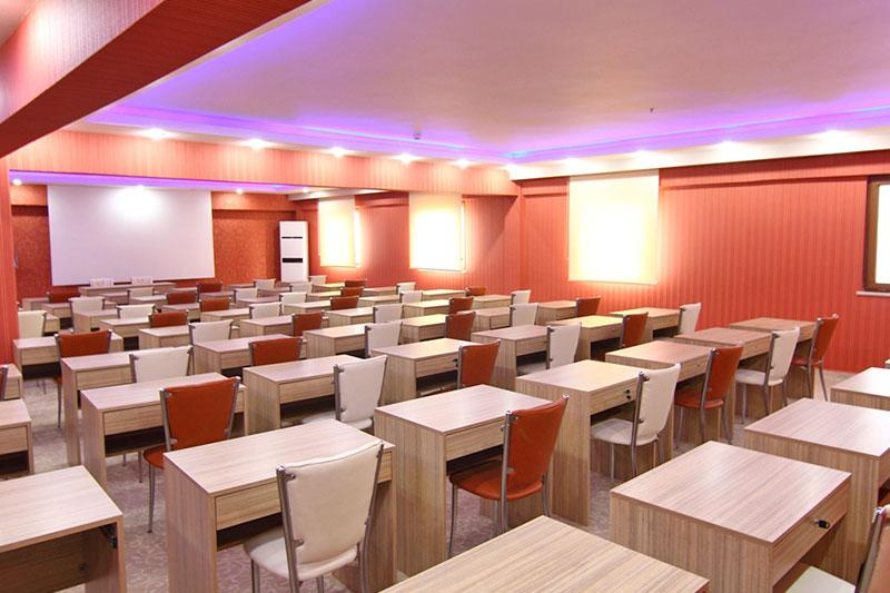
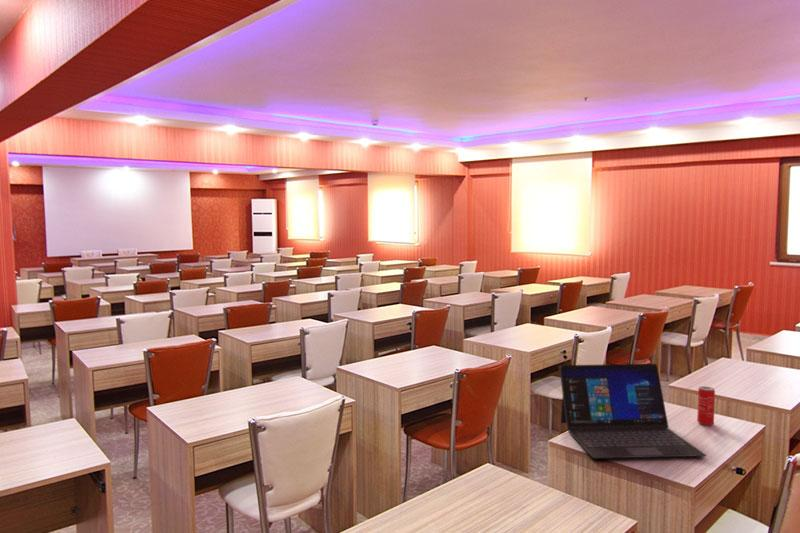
+ beverage can [696,386,716,426]
+ laptop [558,363,707,460]
